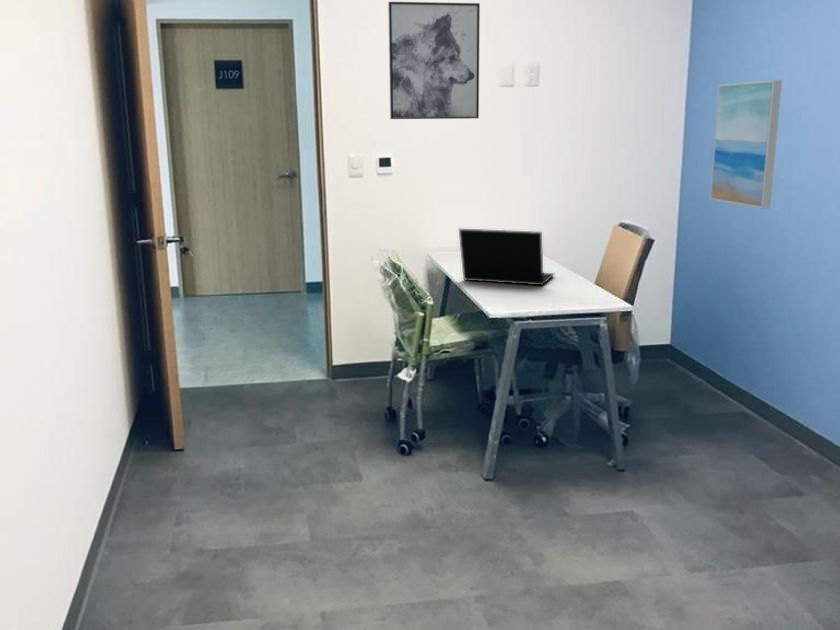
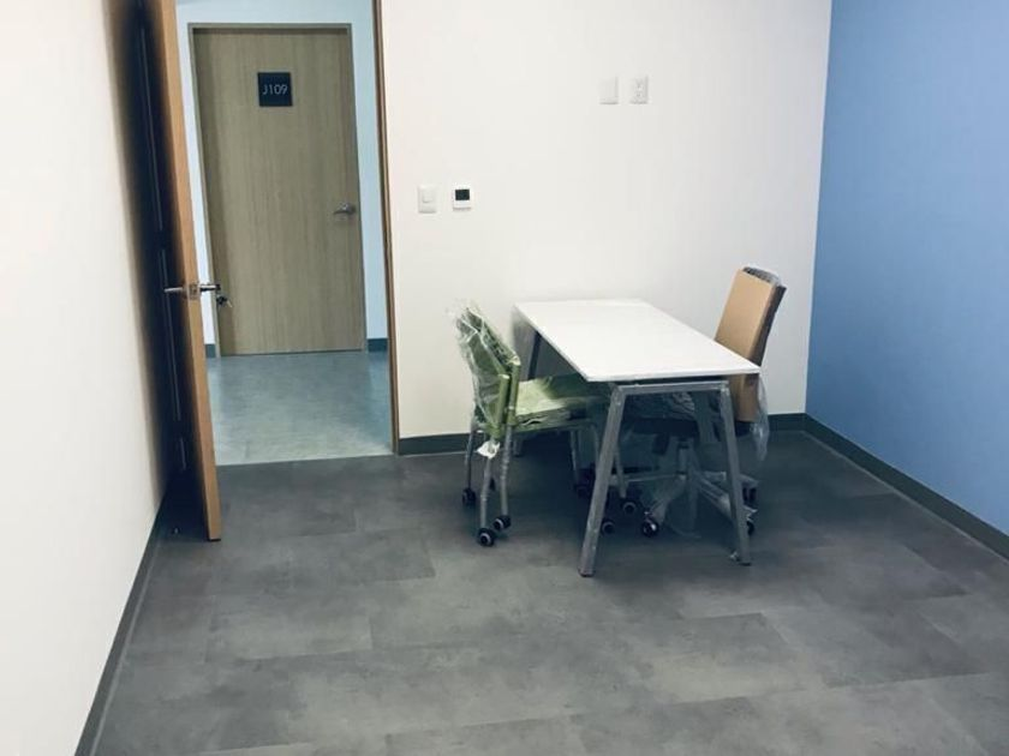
- laptop [458,228,556,286]
- wall art [709,79,783,210]
- wall art [387,1,481,120]
